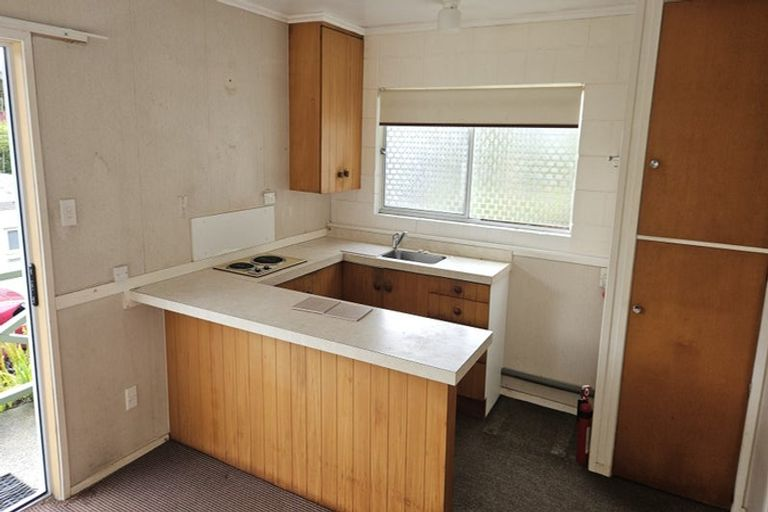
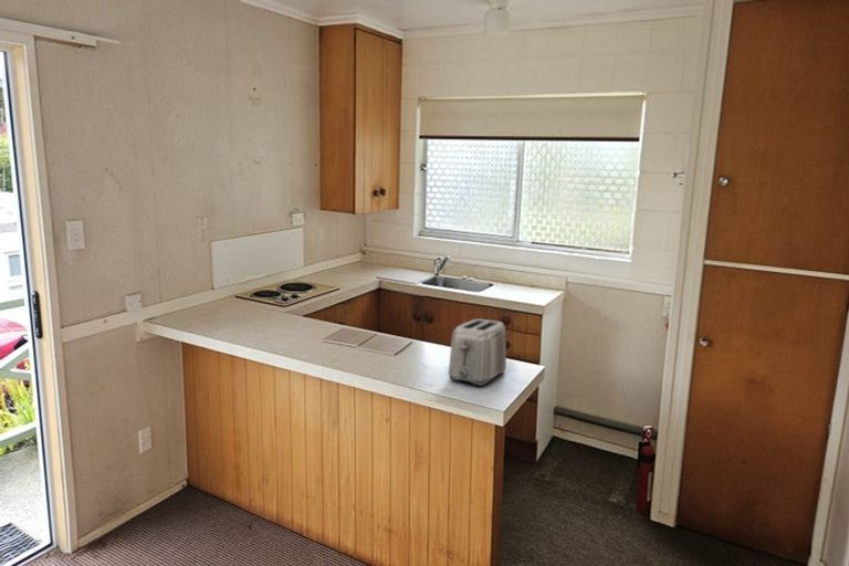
+ toaster [448,318,507,387]
